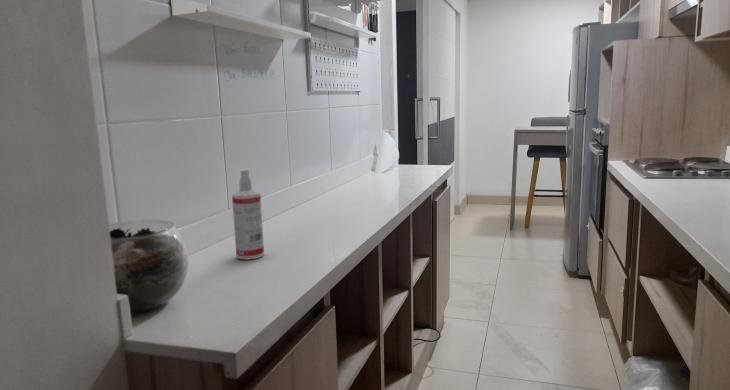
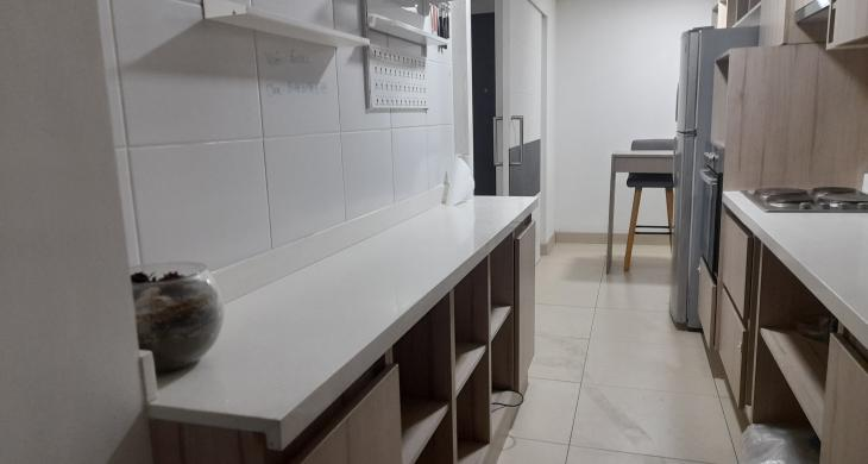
- spray bottle [231,168,265,261]
